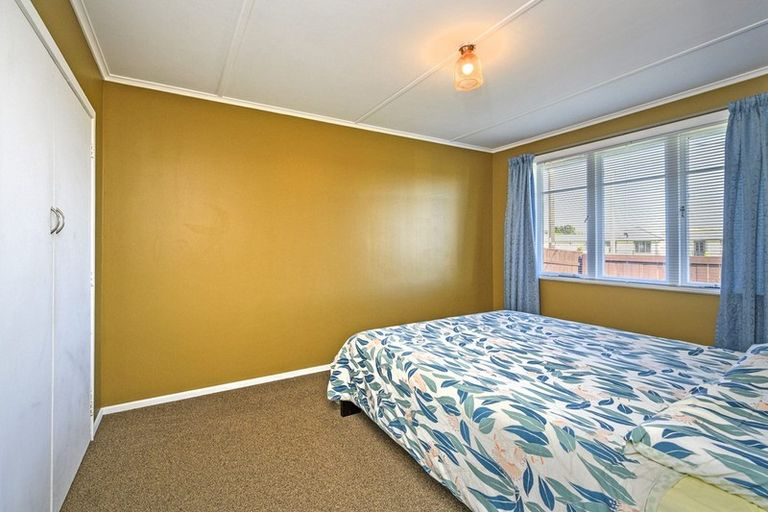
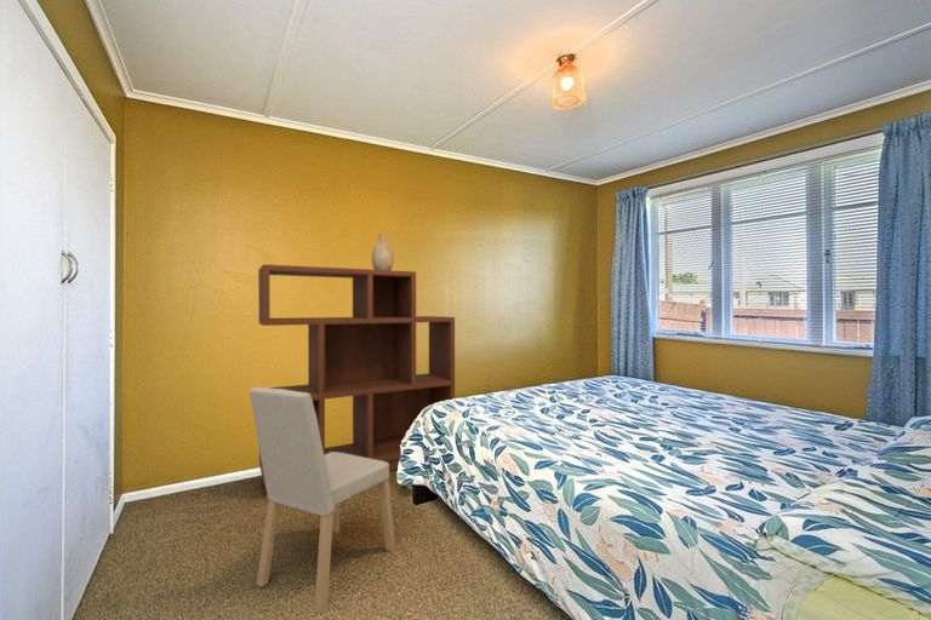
+ bookcase [257,263,456,487]
+ dining chair [249,386,396,614]
+ decorative vase [371,232,395,270]
